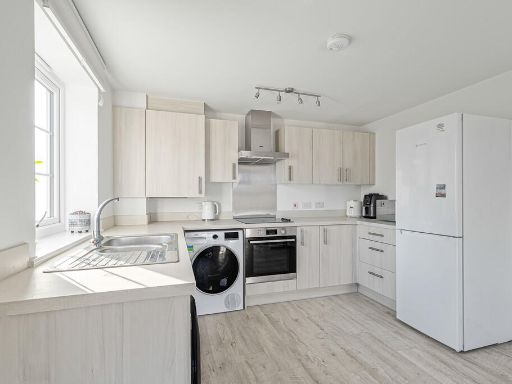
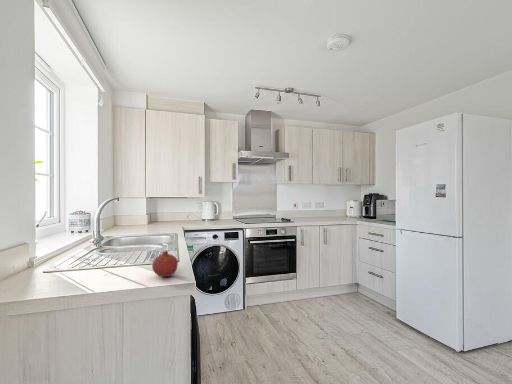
+ fruit [151,249,179,278]
